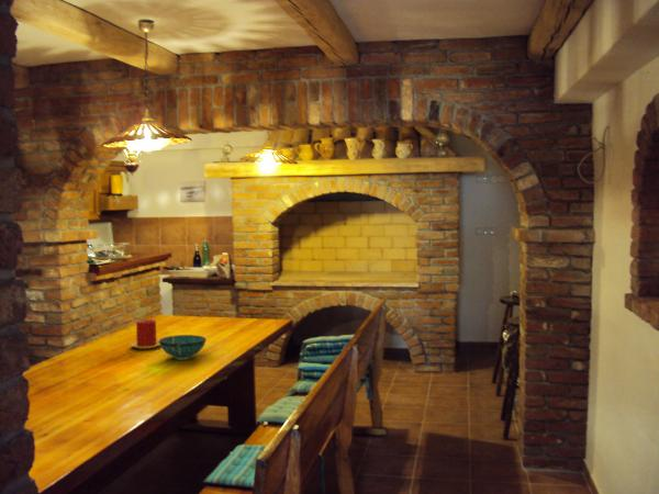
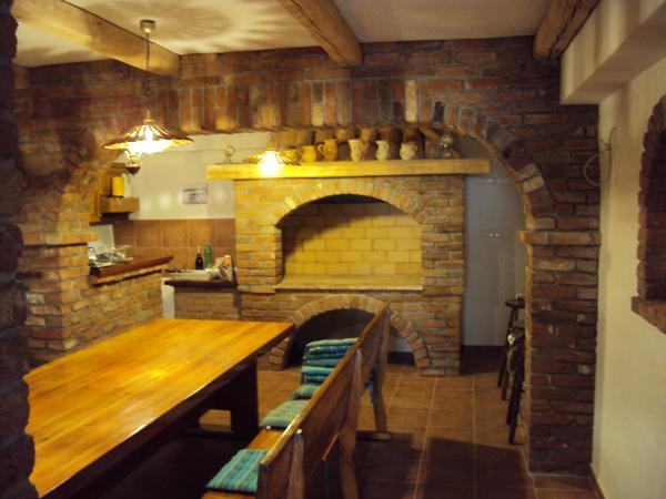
- candle [130,318,160,350]
- decorative bowl [158,334,208,361]
